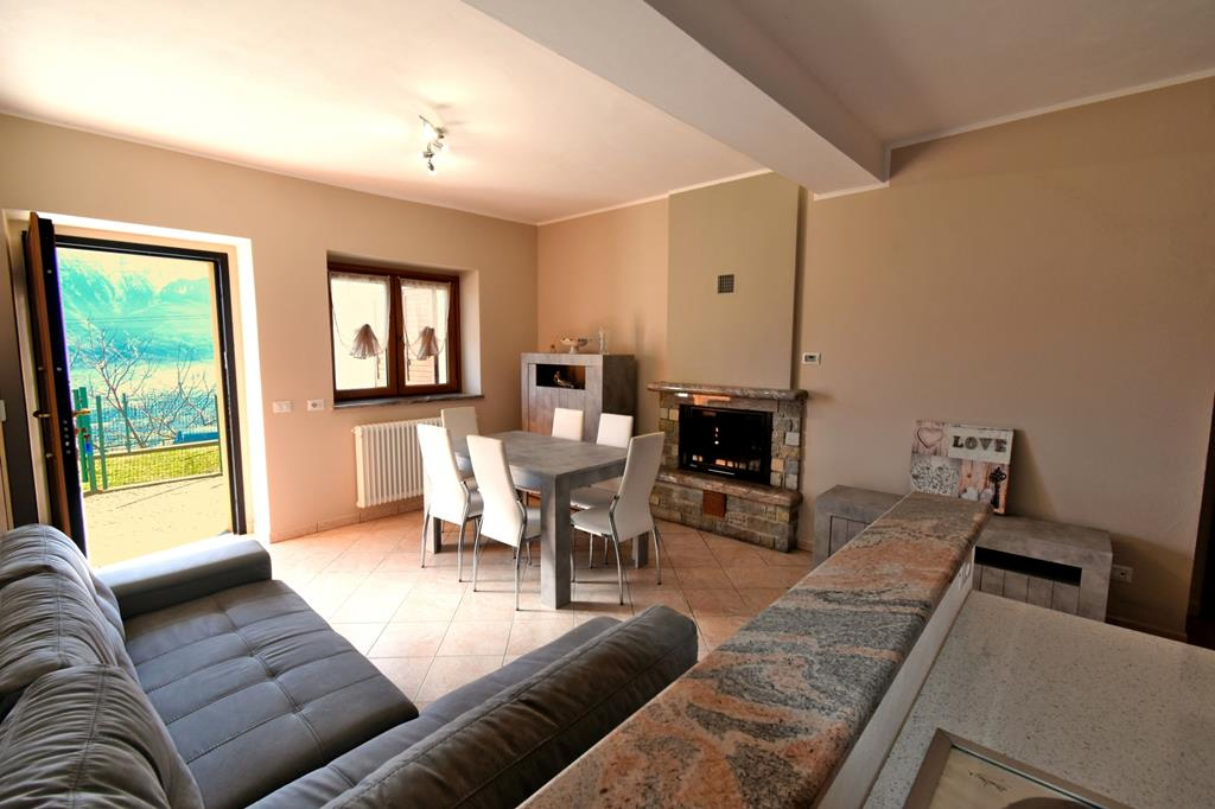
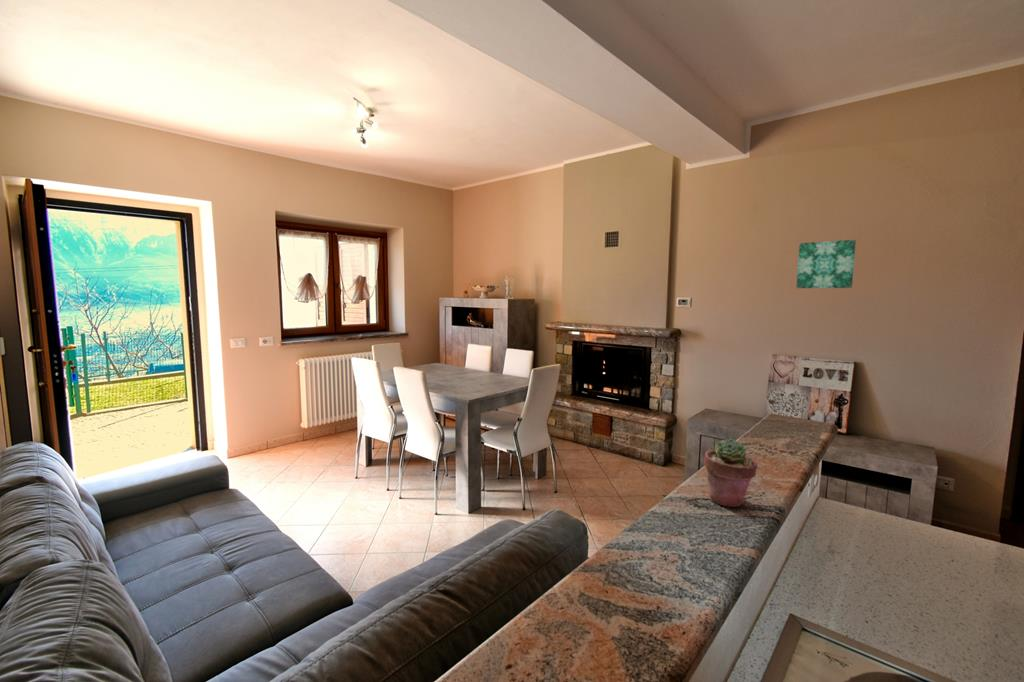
+ wall art [795,239,857,289]
+ potted succulent [703,438,758,508]
